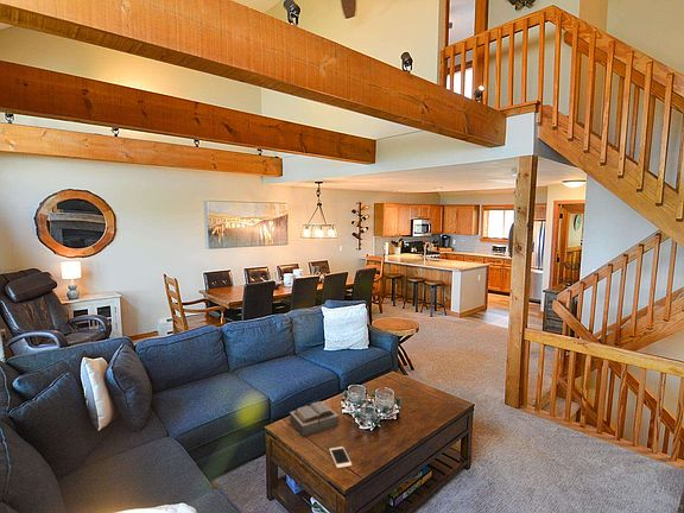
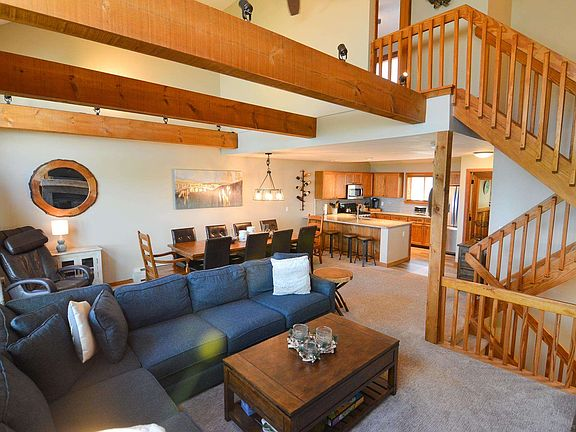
- cell phone [328,445,353,469]
- bible [289,400,340,438]
